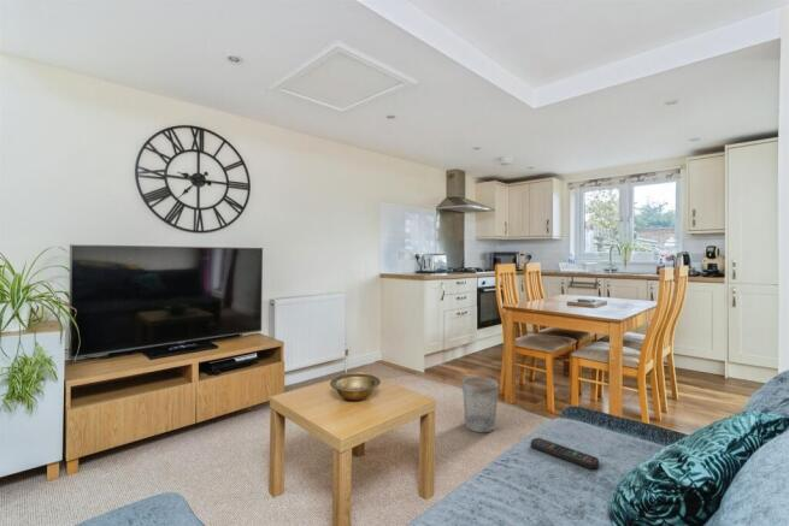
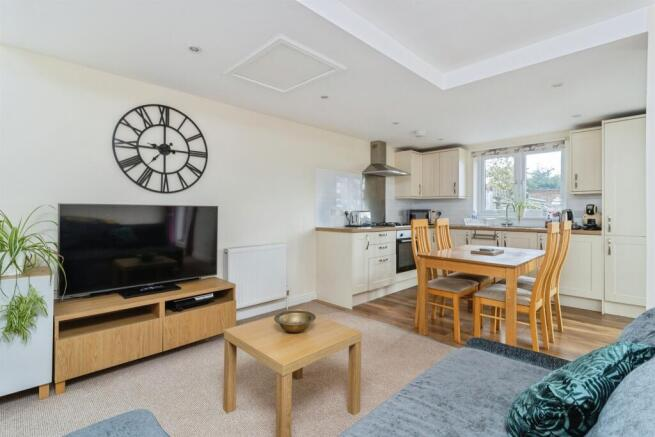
- remote control [530,437,600,469]
- wastebasket [461,376,500,433]
